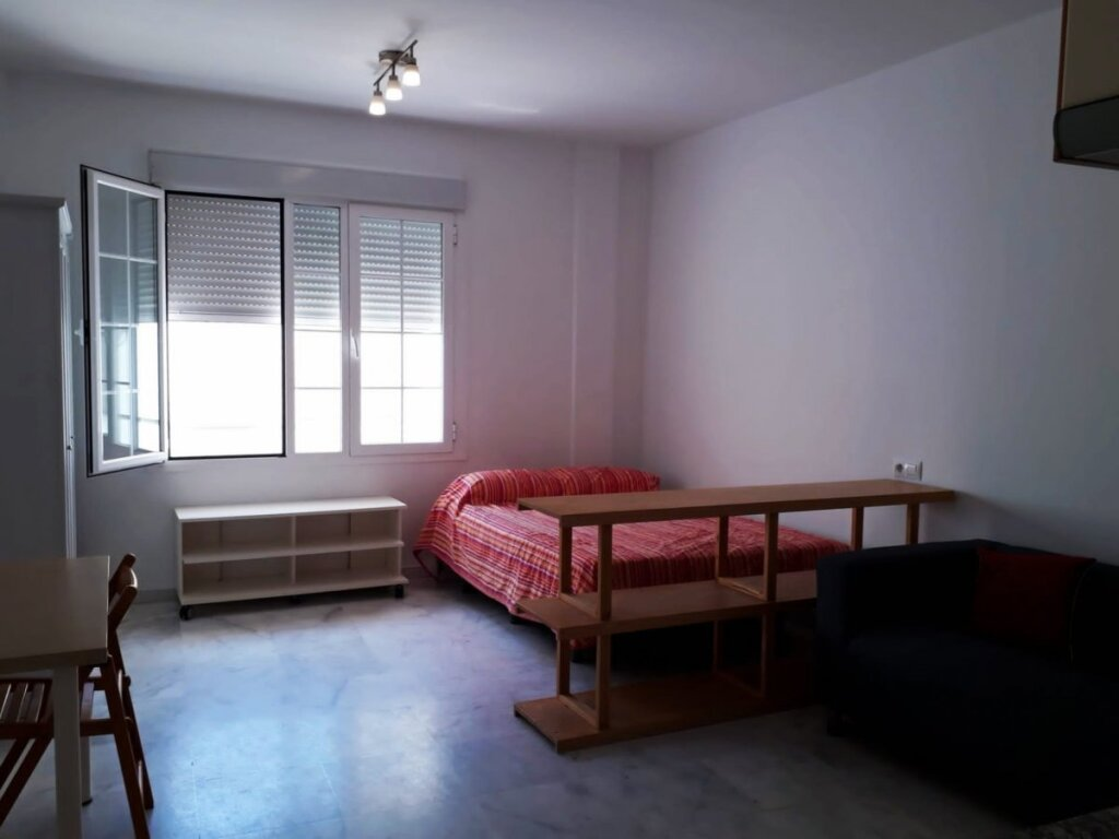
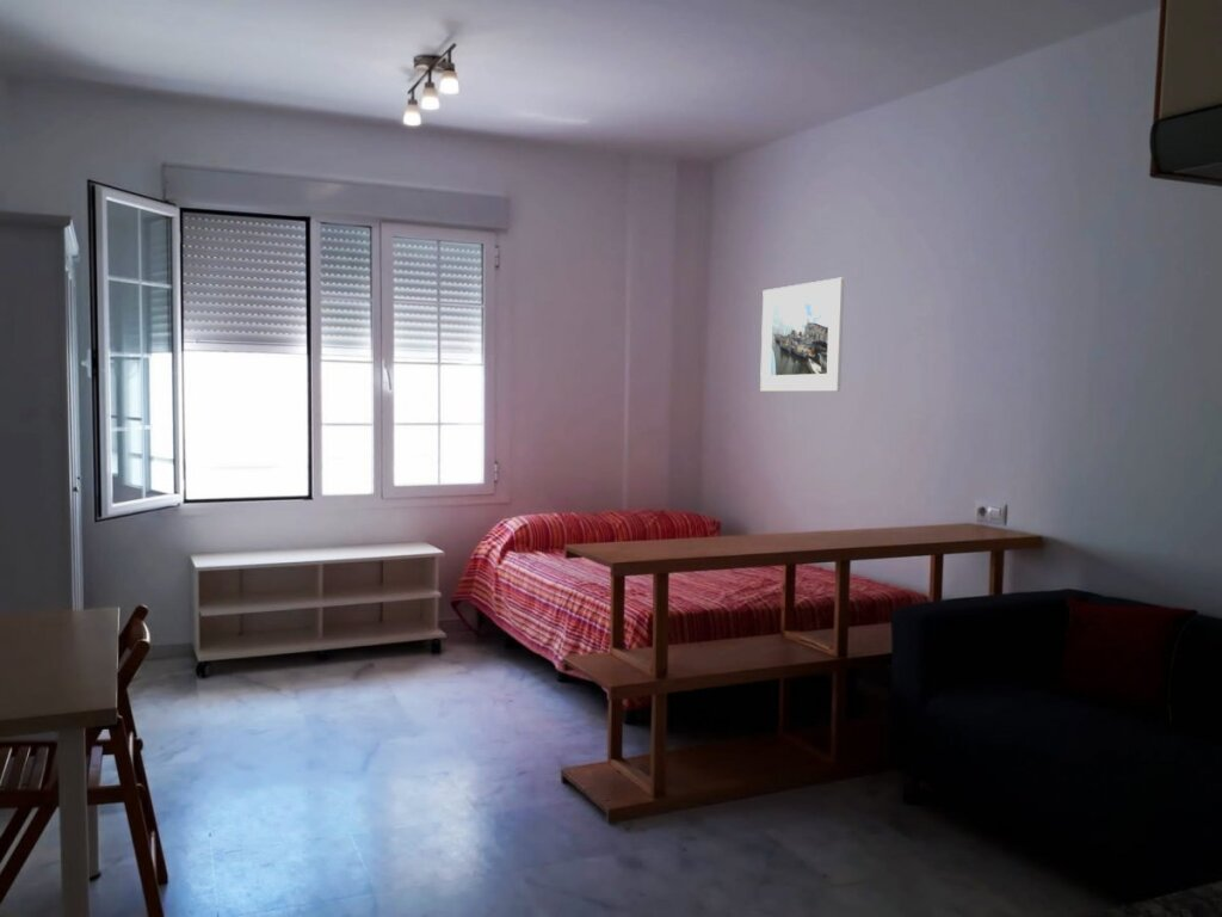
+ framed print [759,277,845,393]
